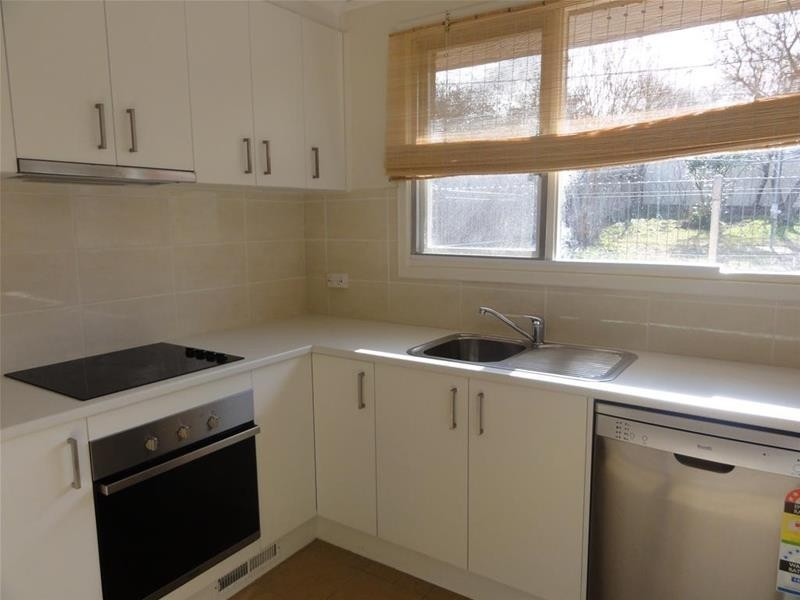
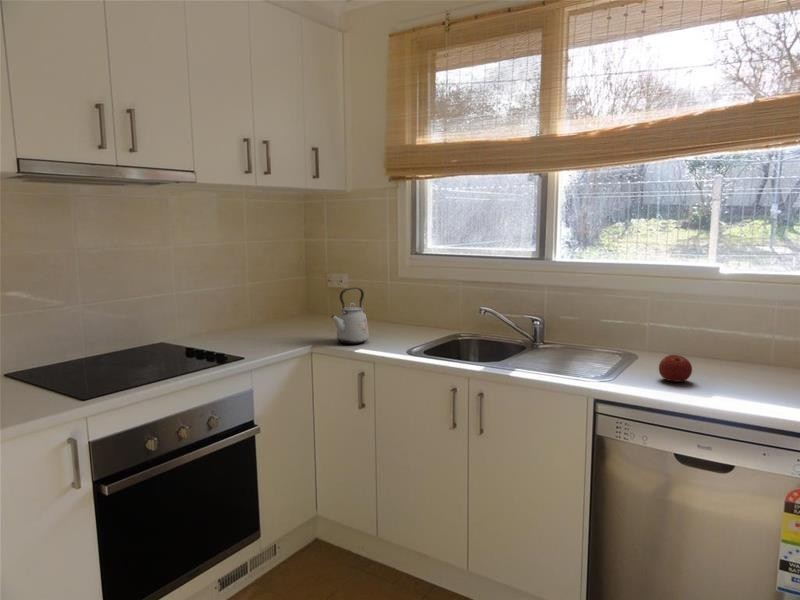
+ apple [658,354,693,383]
+ kettle [330,287,370,345]
